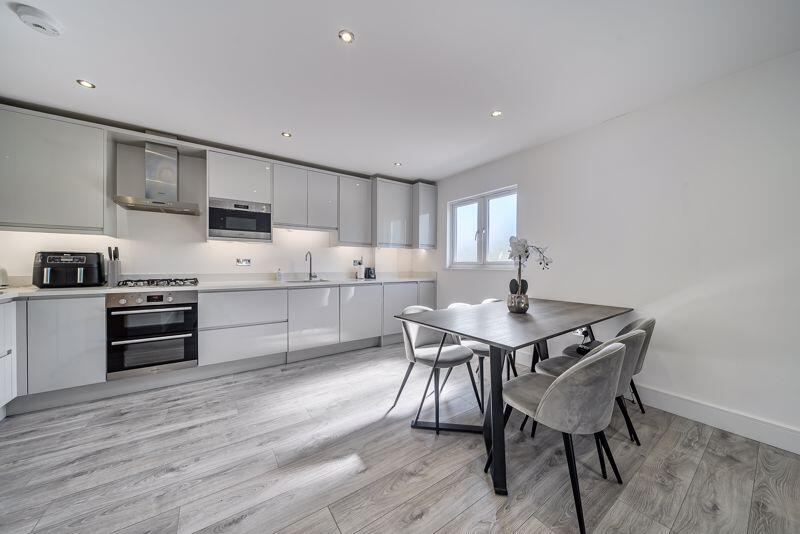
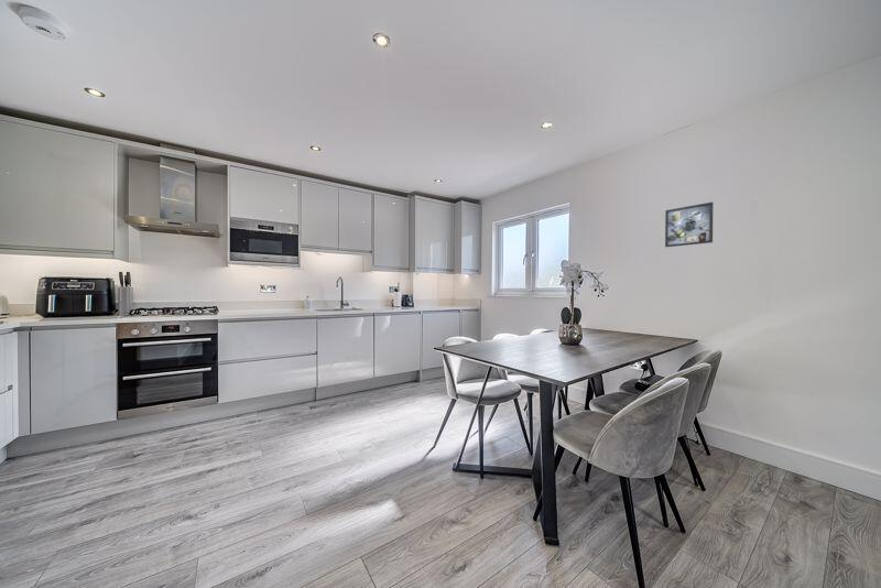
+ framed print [664,202,715,248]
